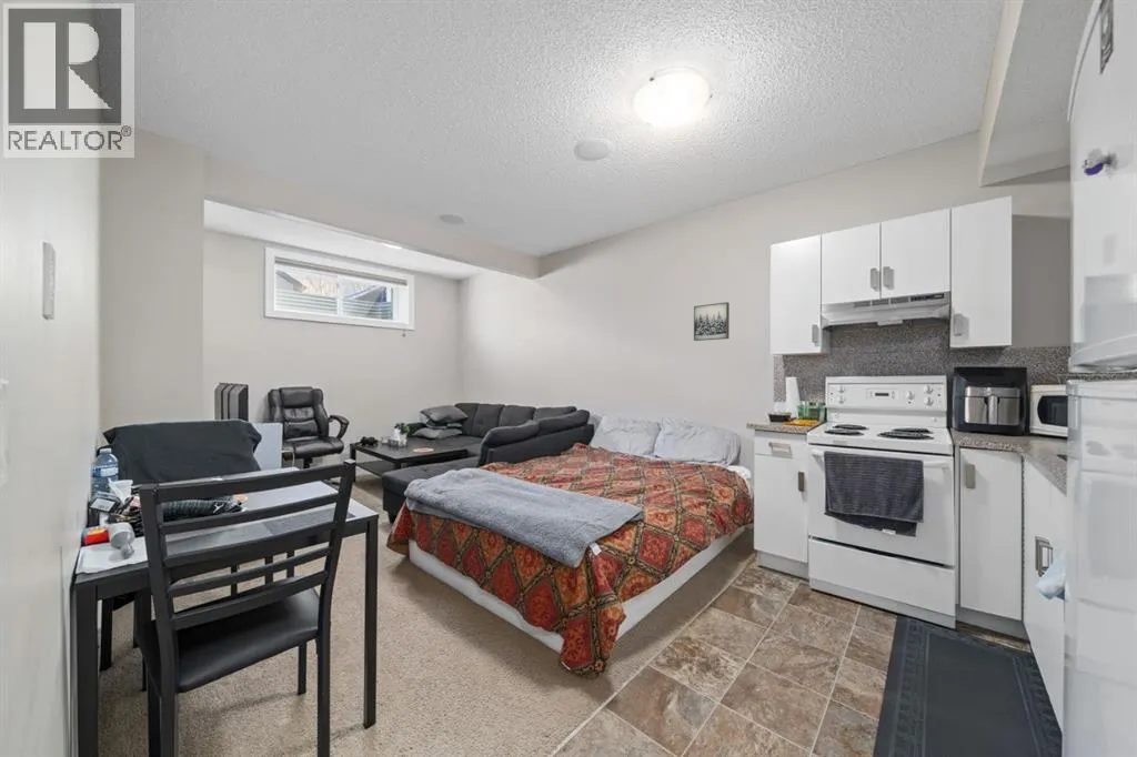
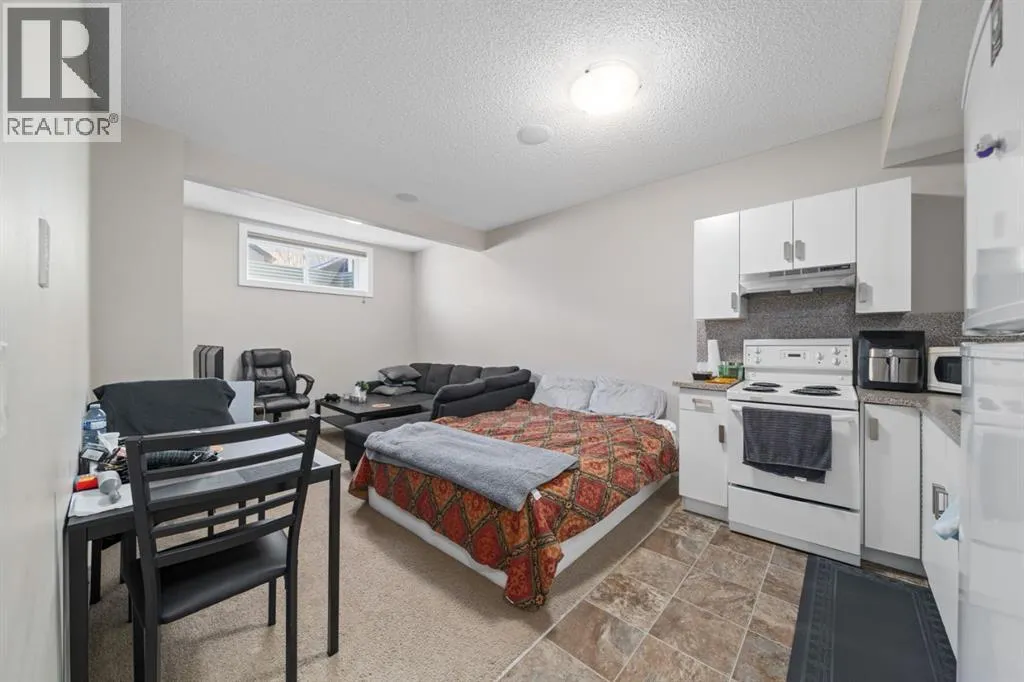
- wall art [693,301,731,342]
